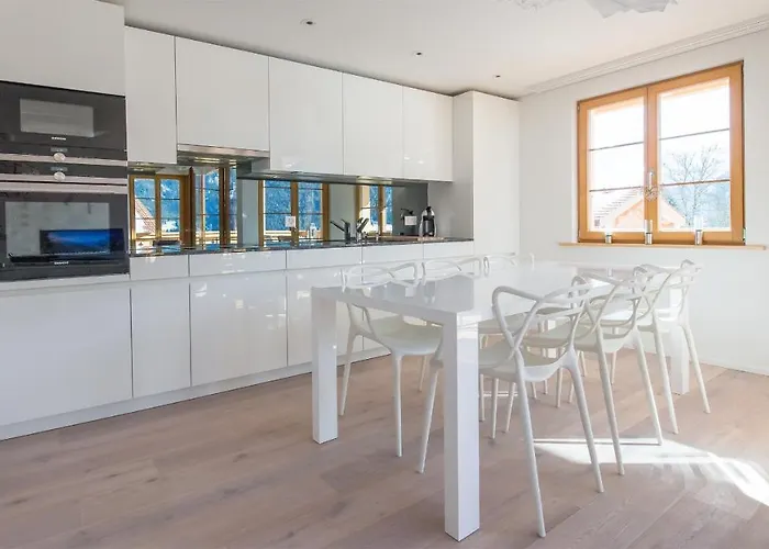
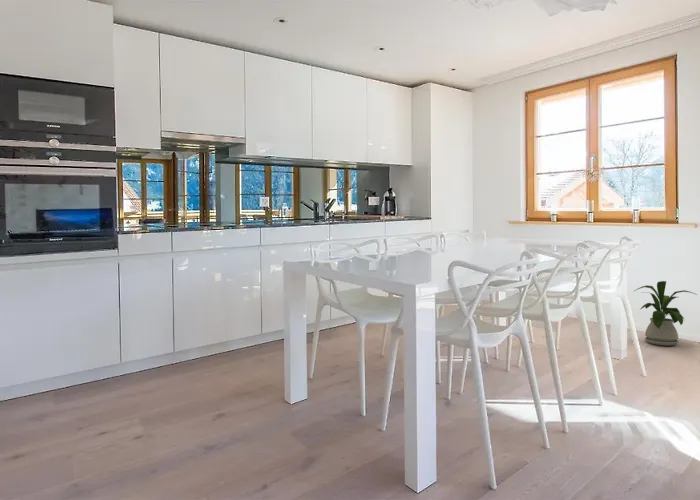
+ house plant [634,280,698,347]
